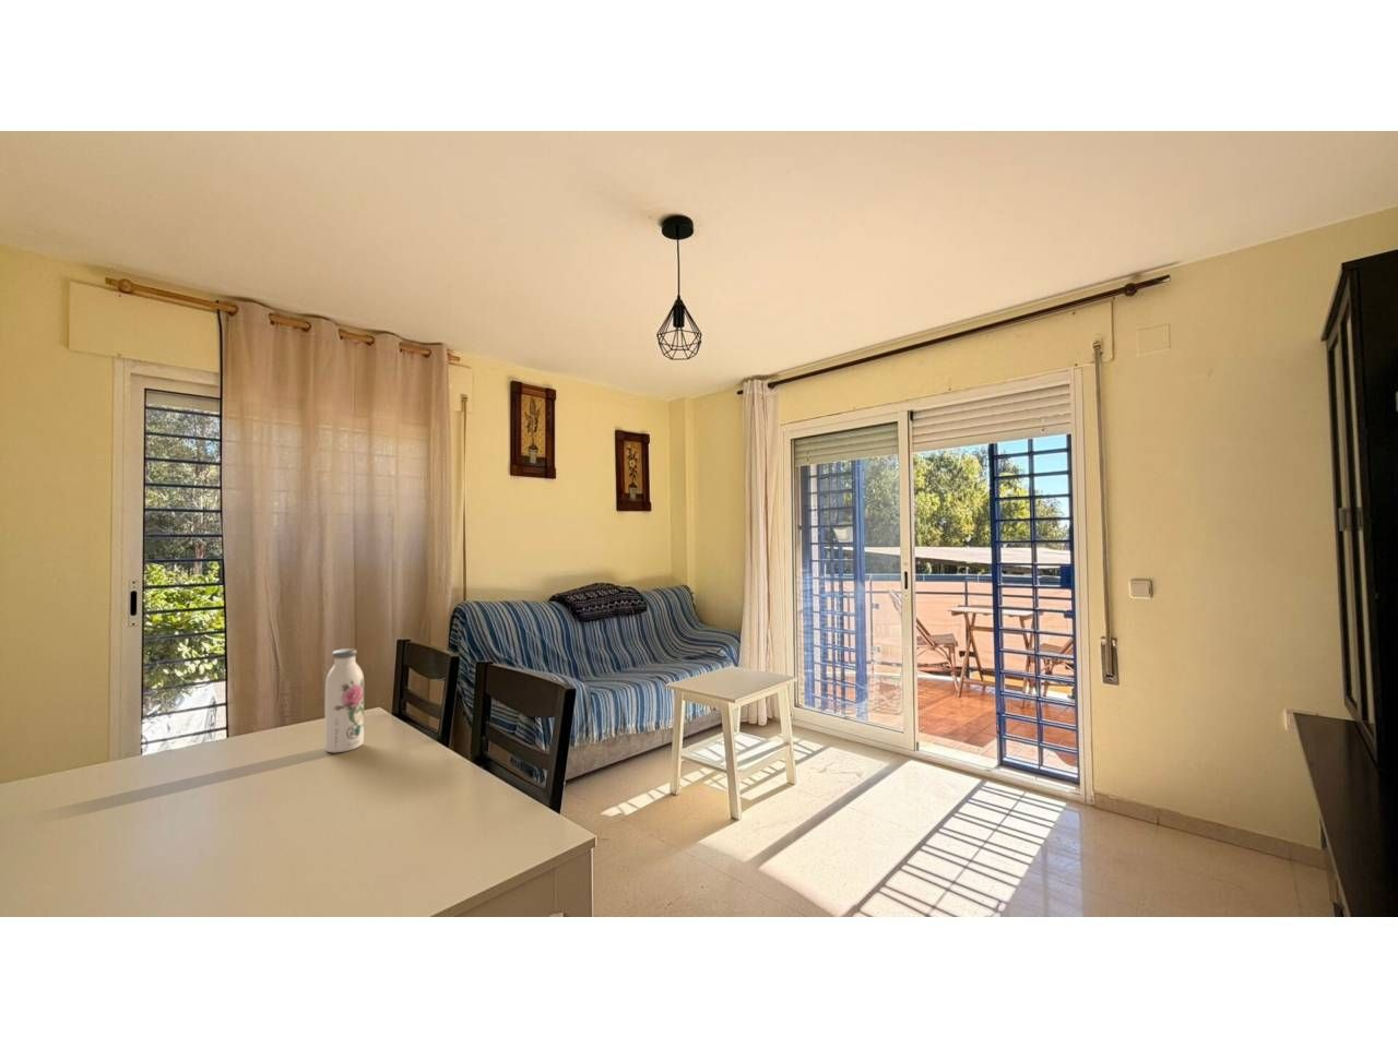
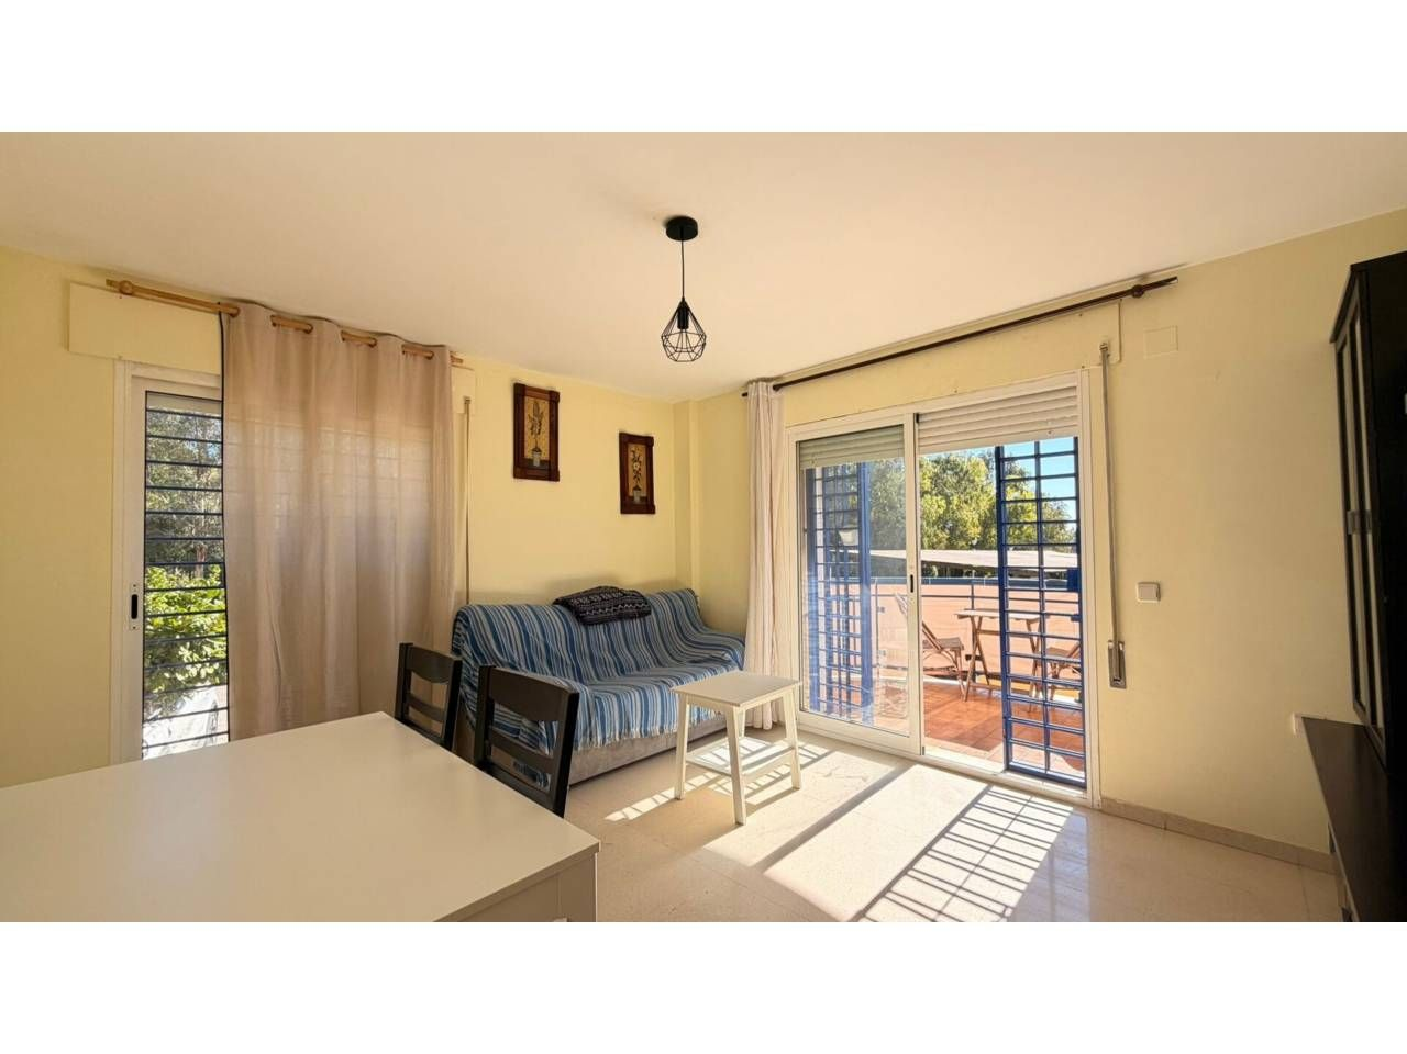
- water bottle [324,647,364,753]
